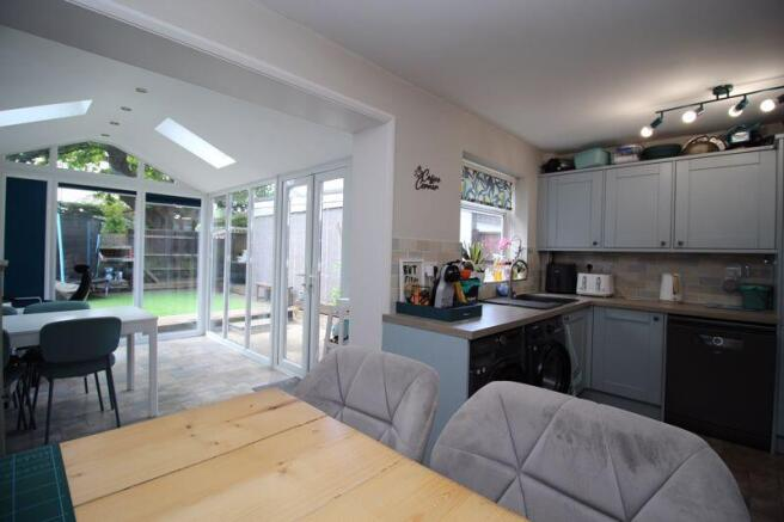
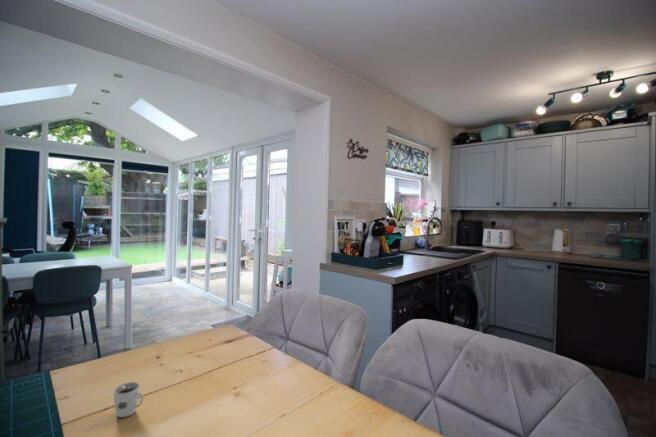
+ cup [113,381,145,418]
